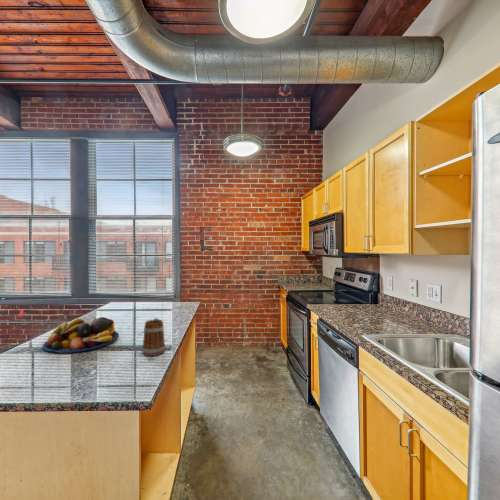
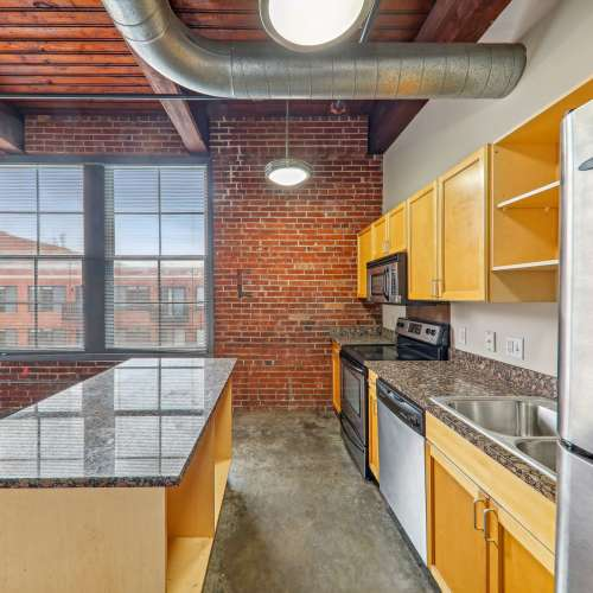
- fruit bowl [42,316,120,354]
- mug [141,317,166,357]
